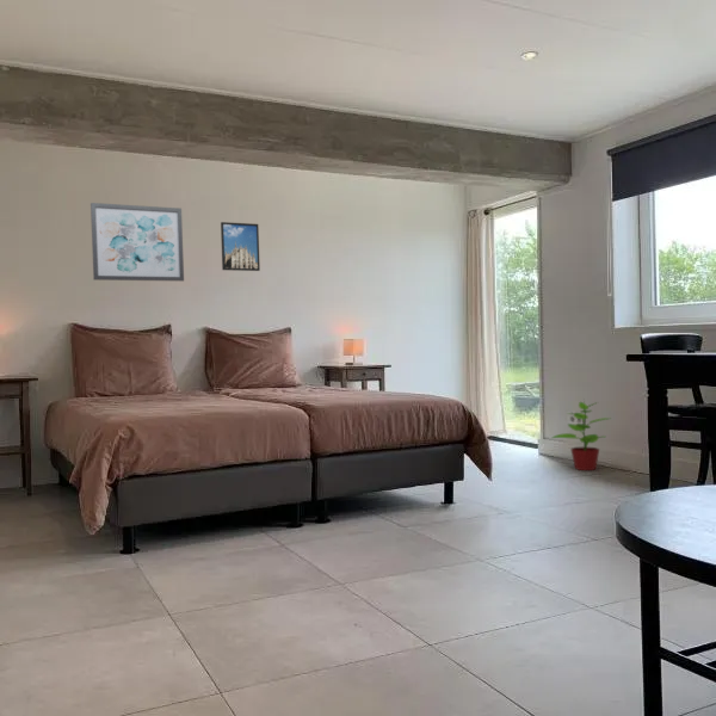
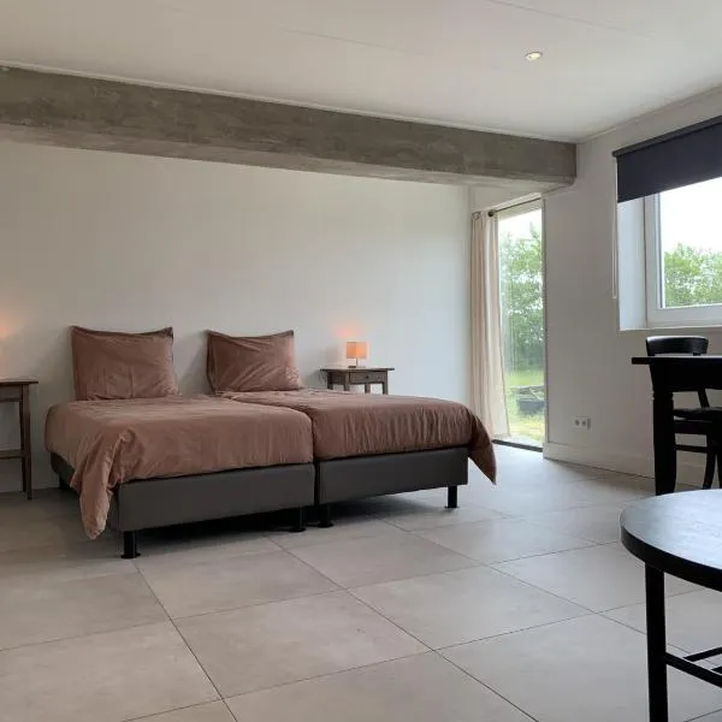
- potted plant [550,399,611,471]
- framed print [220,221,261,272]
- wall art [90,202,185,283]
